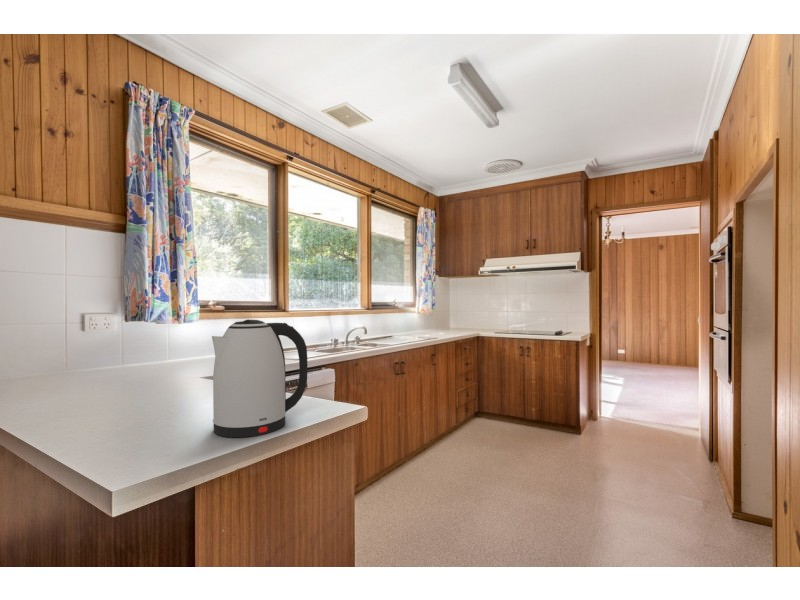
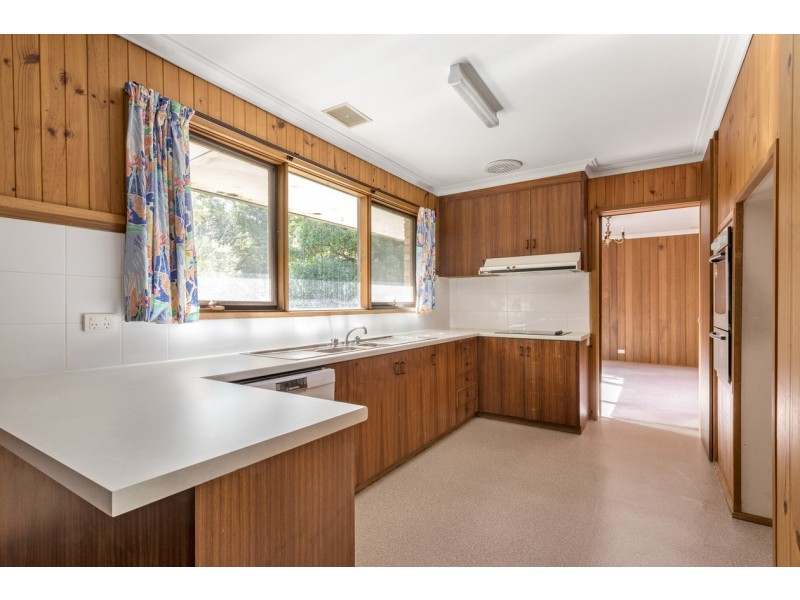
- kettle [211,318,308,438]
